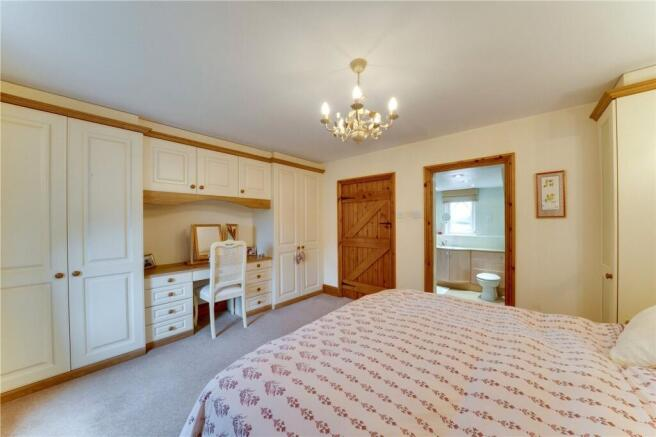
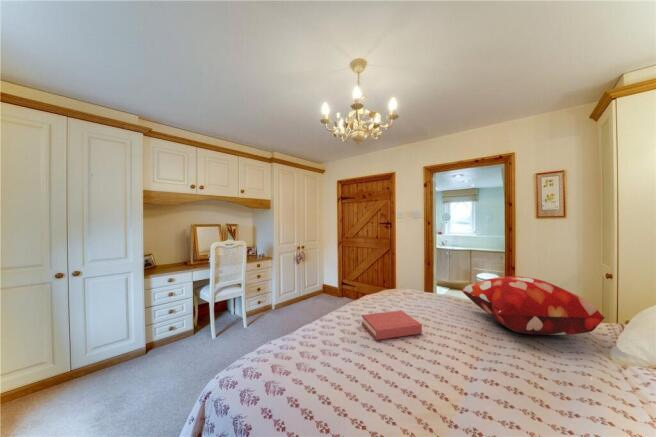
+ decorative pillow [460,275,606,336]
+ hardback book [361,310,423,341]
